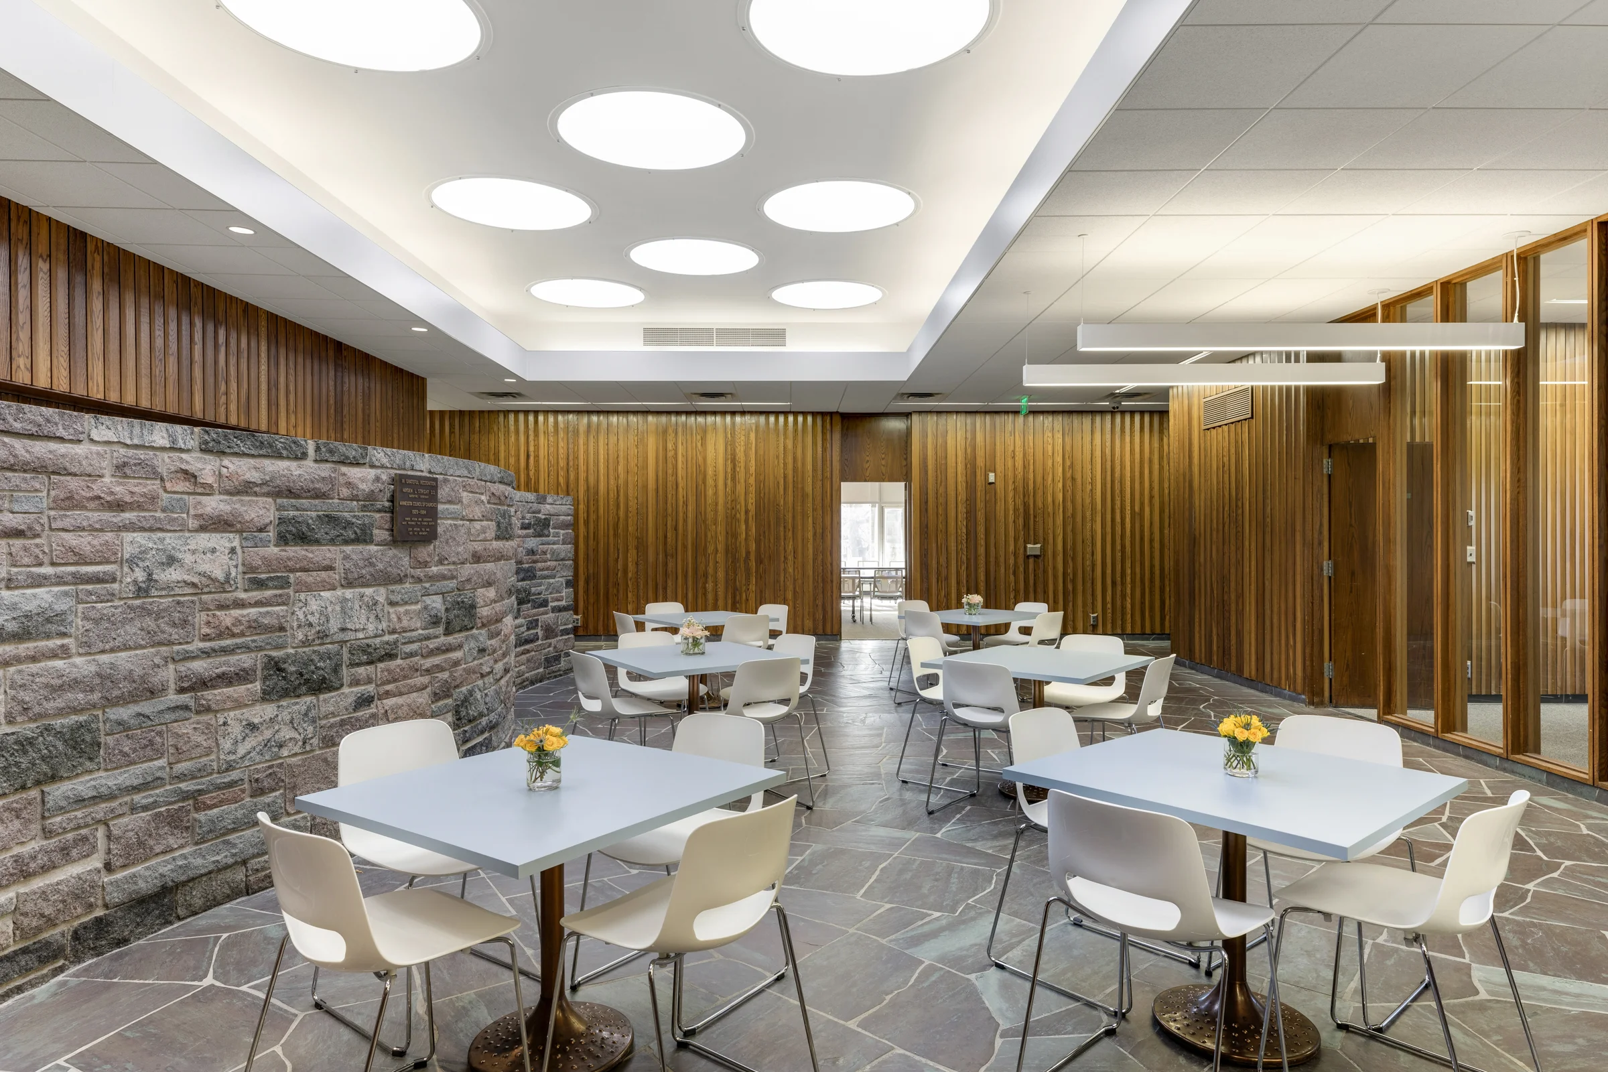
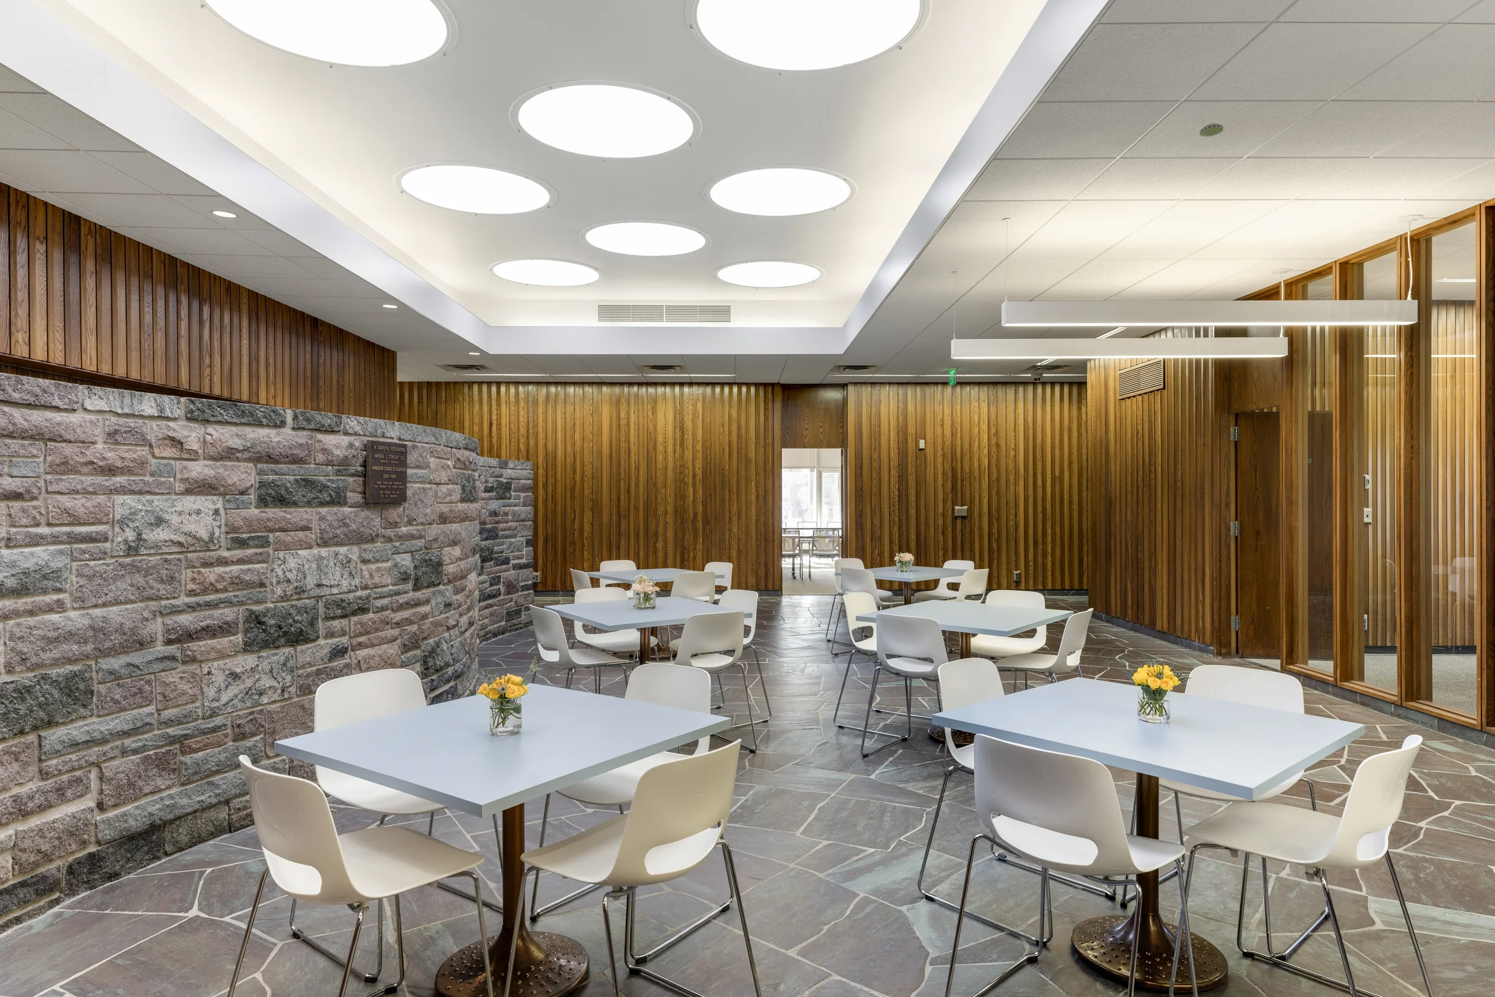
+ smoke detector [1199,122,1224,137]
